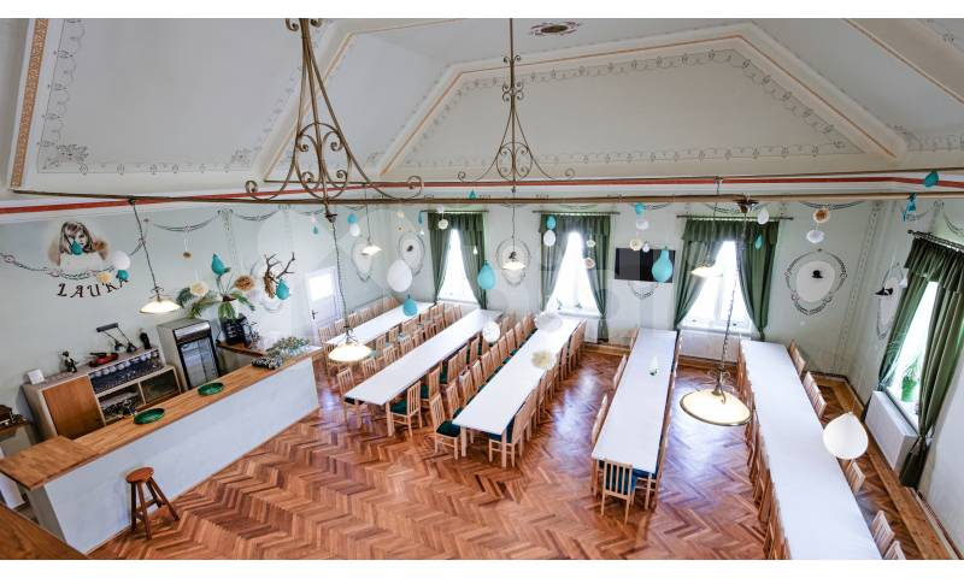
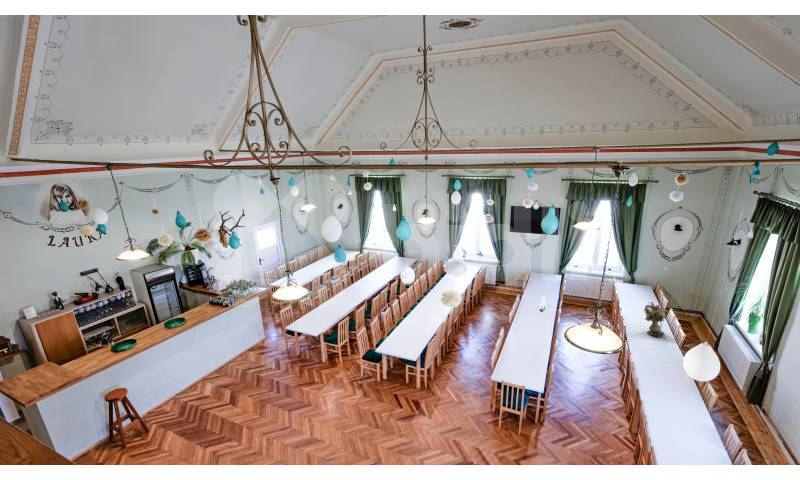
+ bouquet [643,301,668,337]
